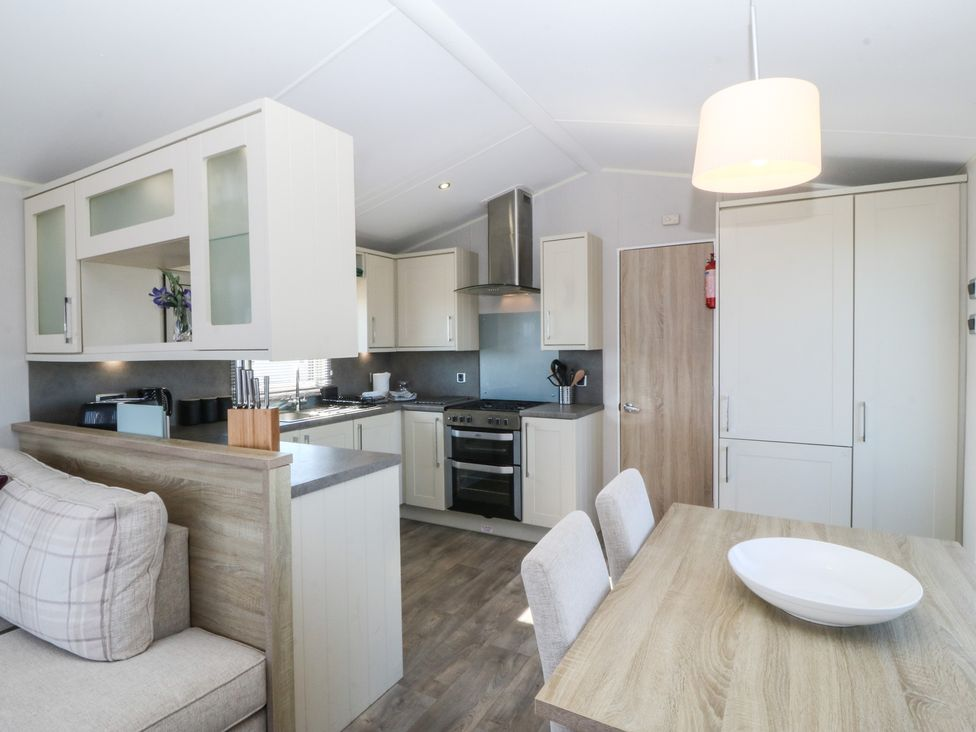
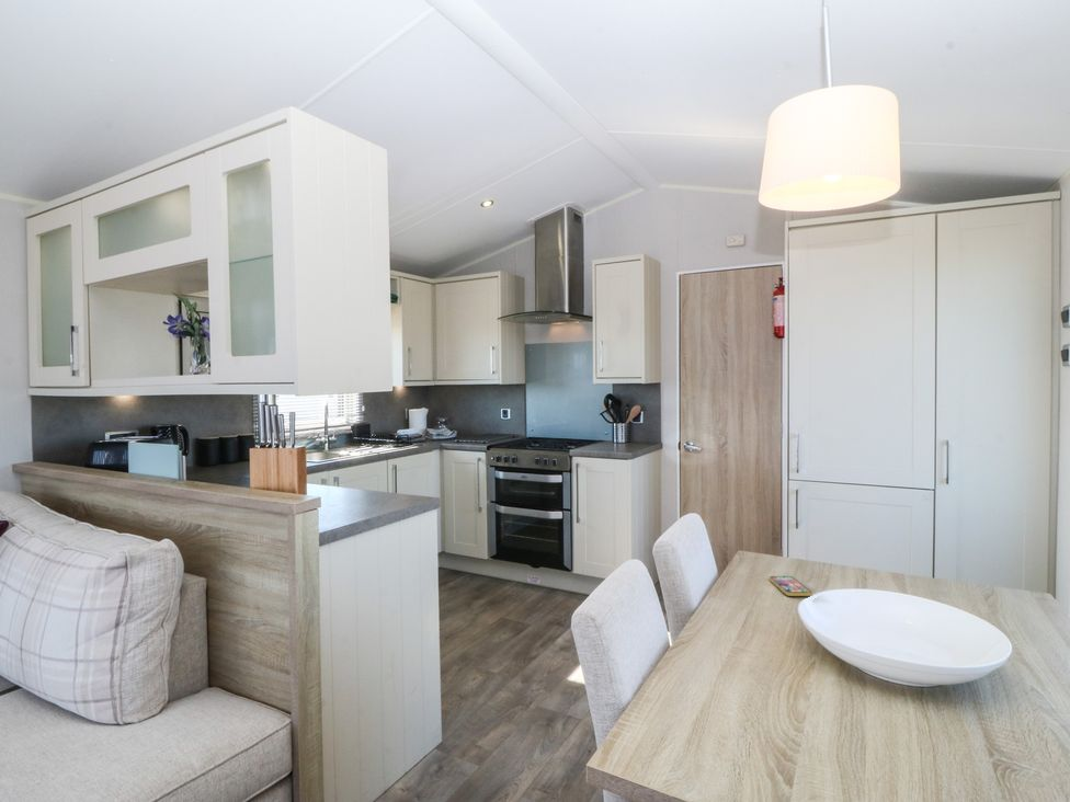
+ smartphone [769,575,813,597]
